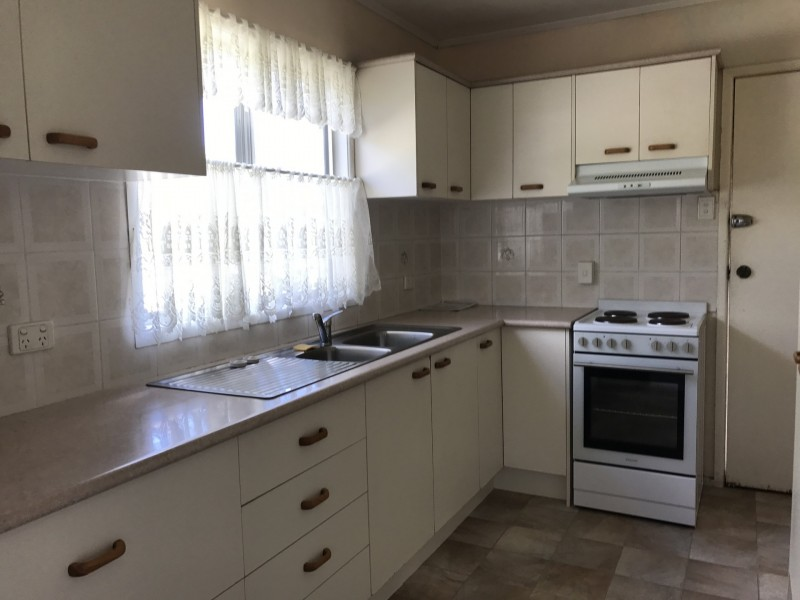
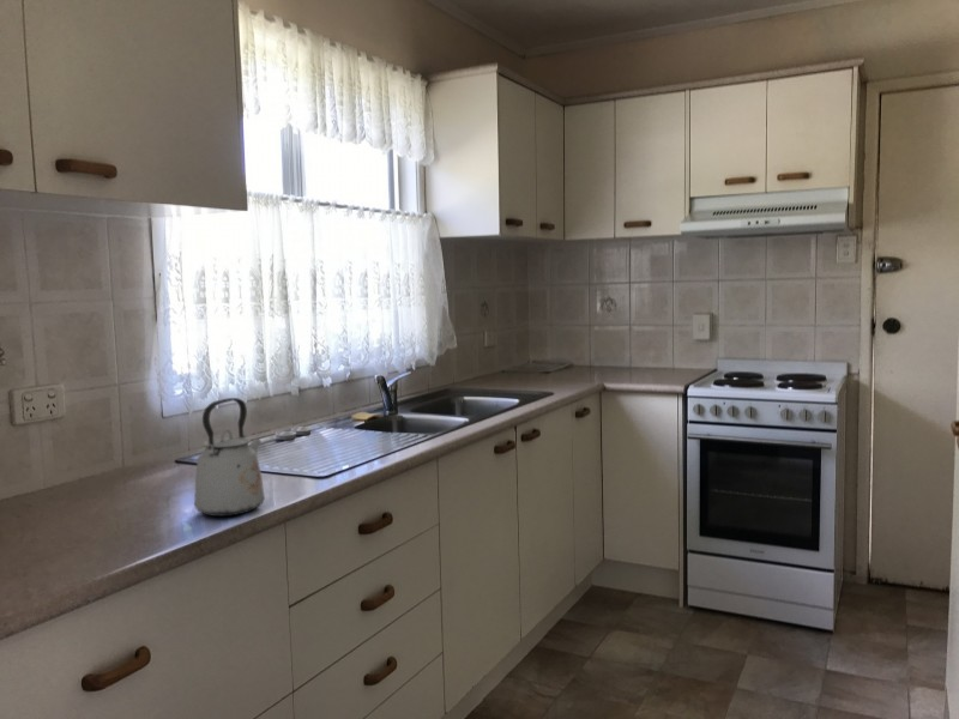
+ kettle [193,397,266,518]
